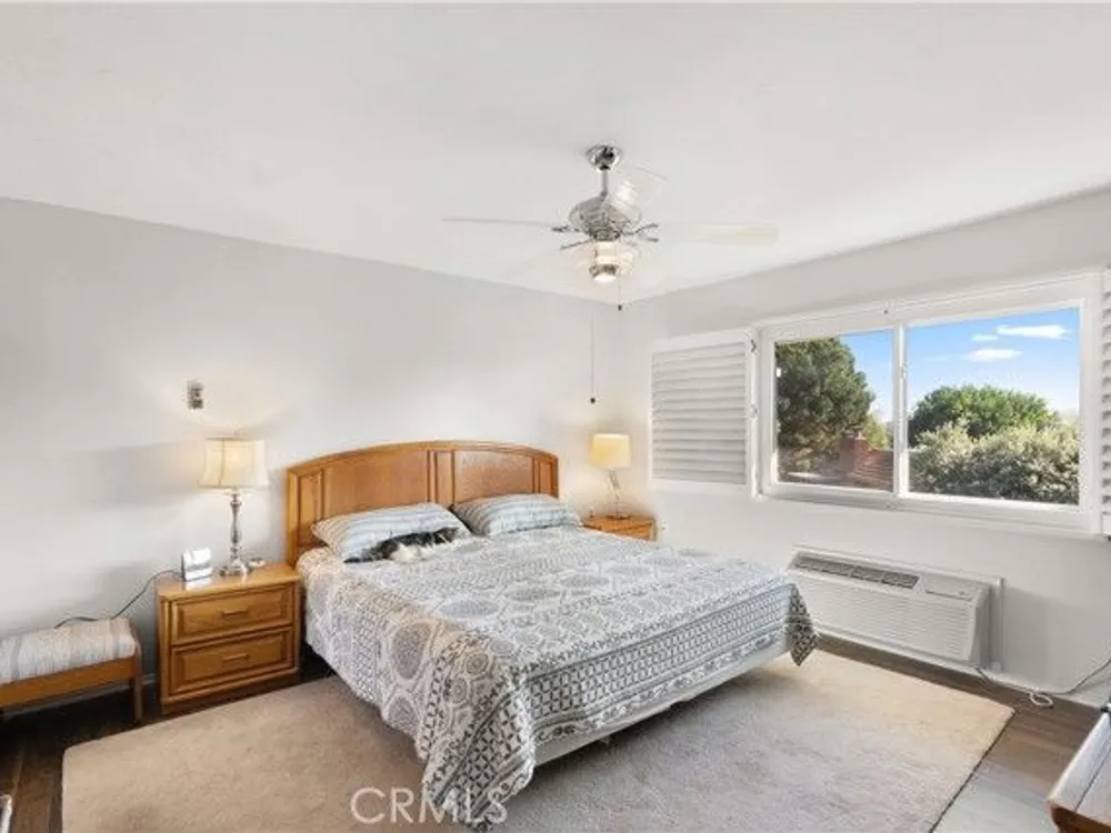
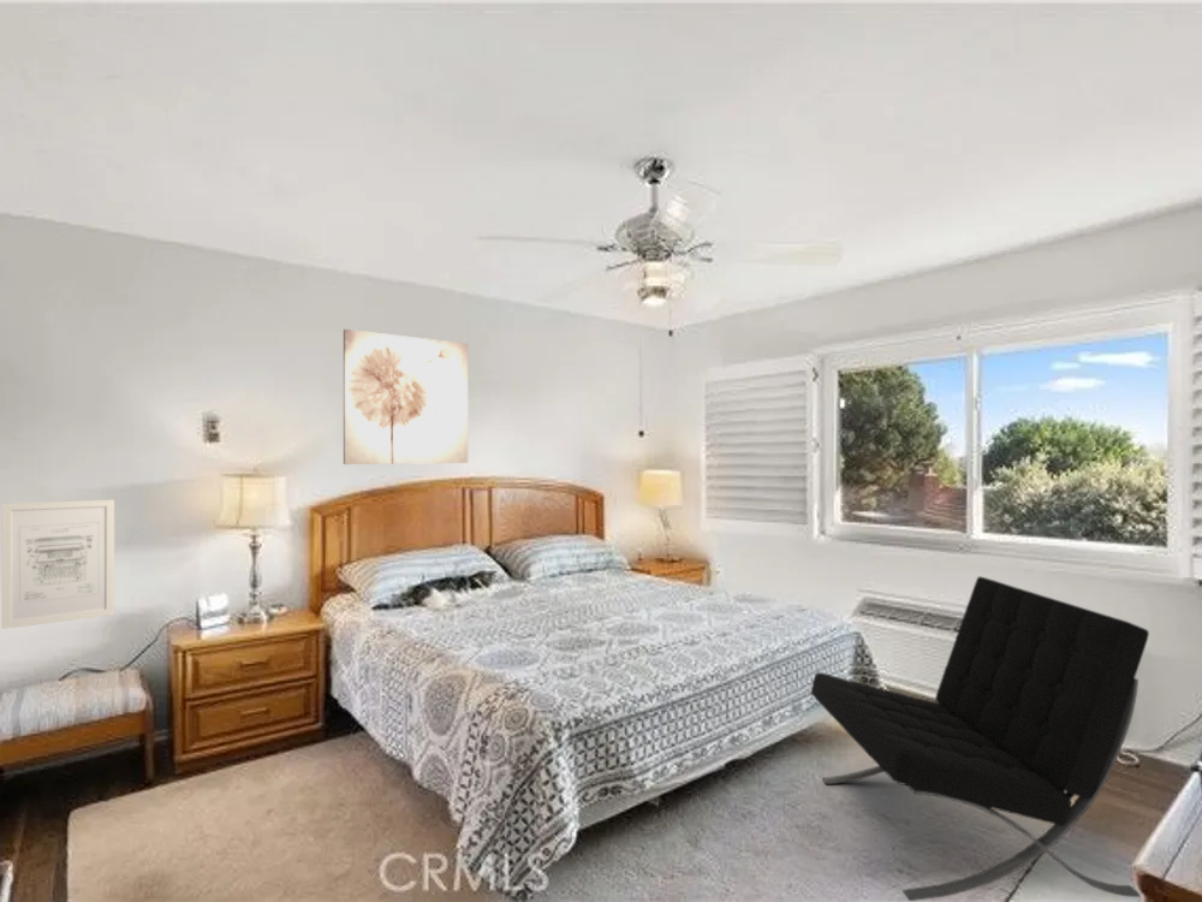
+ wall art [0,498,115,630]
+ lounge chair [810,575,1150,902]
+ wall art [343,328,469,465]
